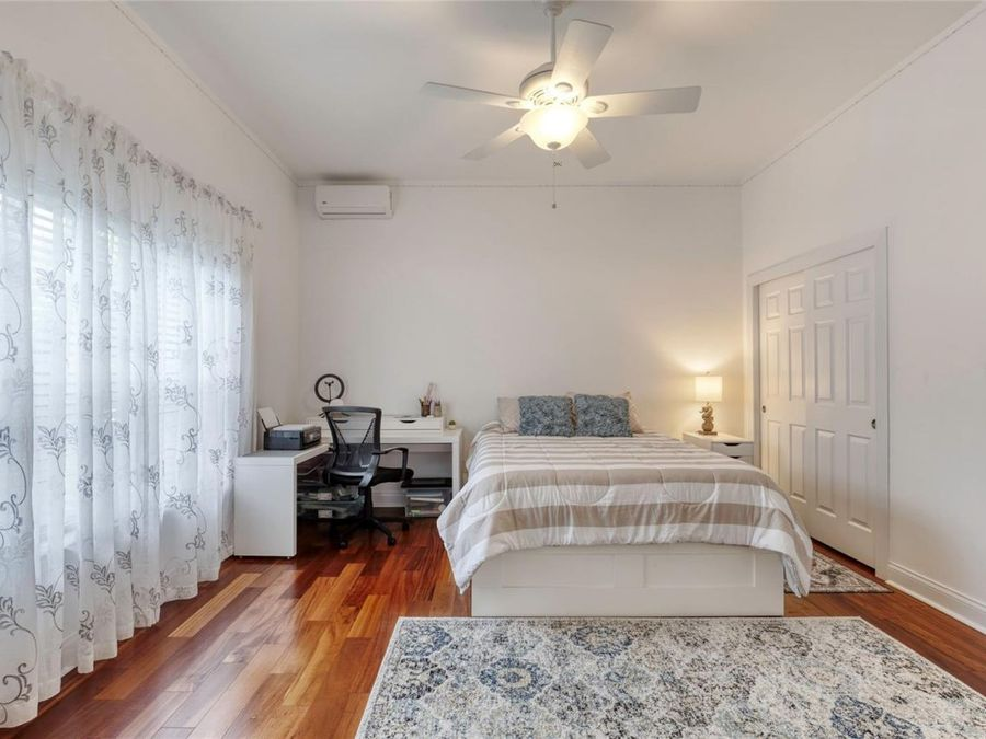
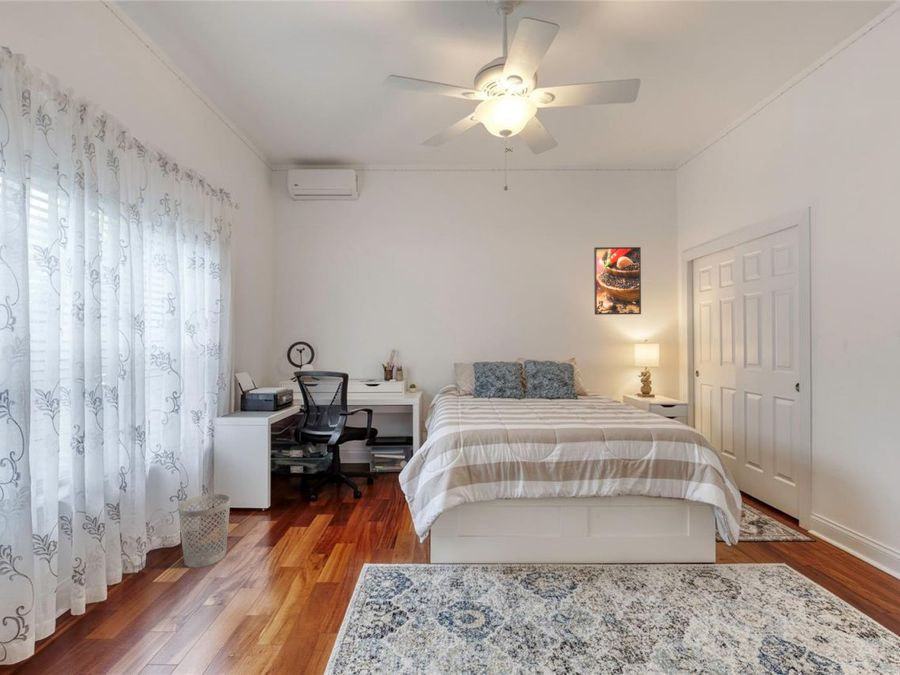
+ wastebasket [177,493,231,568]
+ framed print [593,246,642,316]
